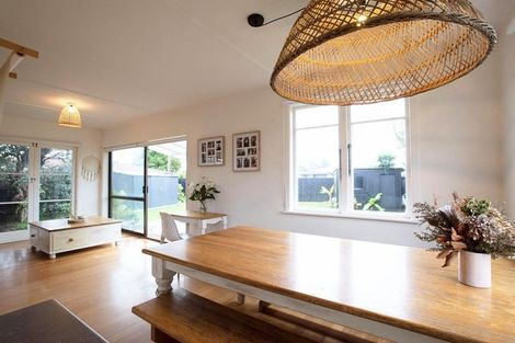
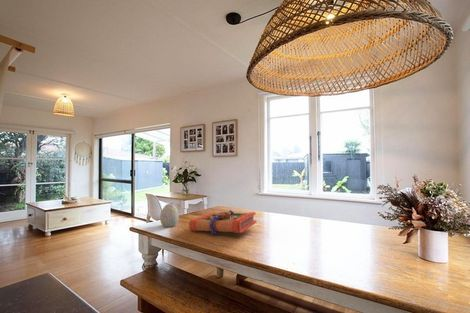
+ book [188,209,257,236]
+ decorative egg [159,203,180,228]
